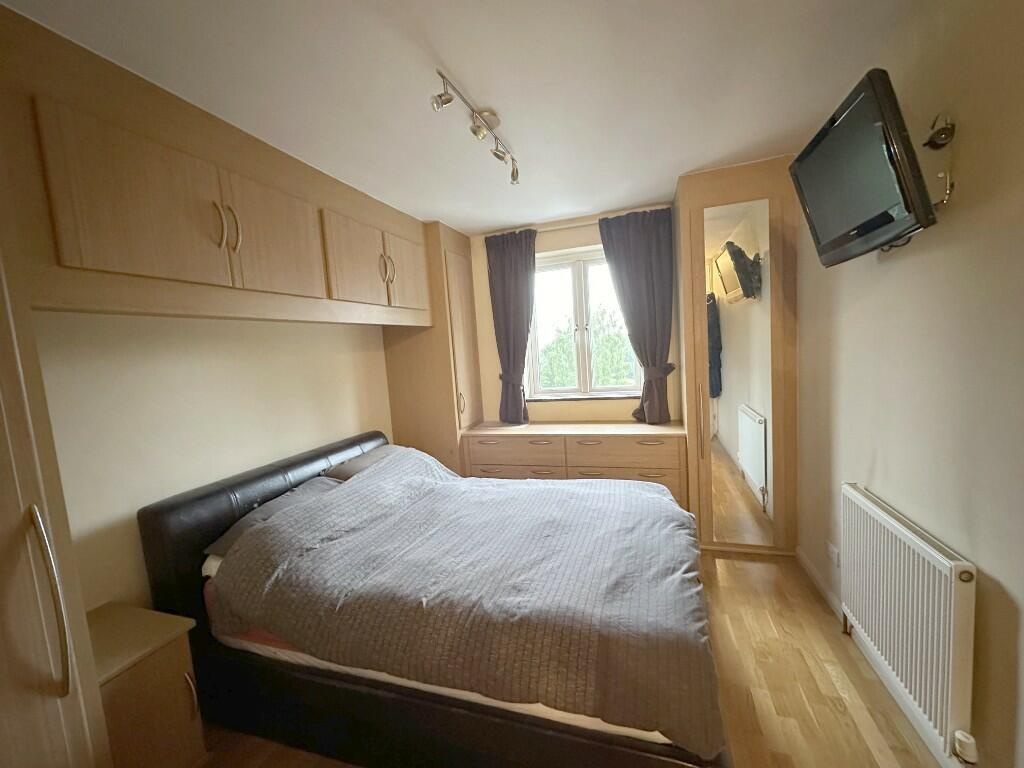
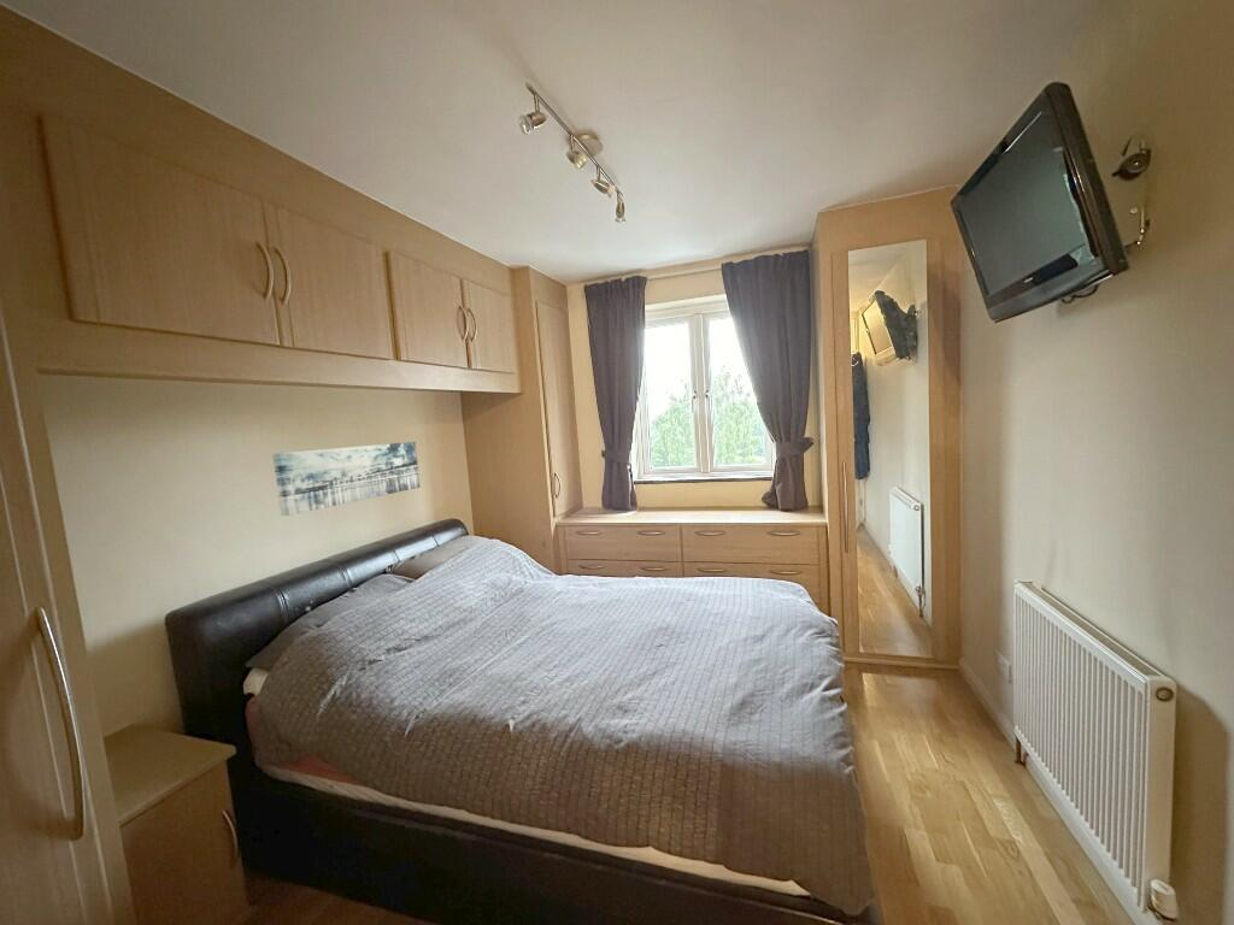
+ wall art [271,441,422,517]
